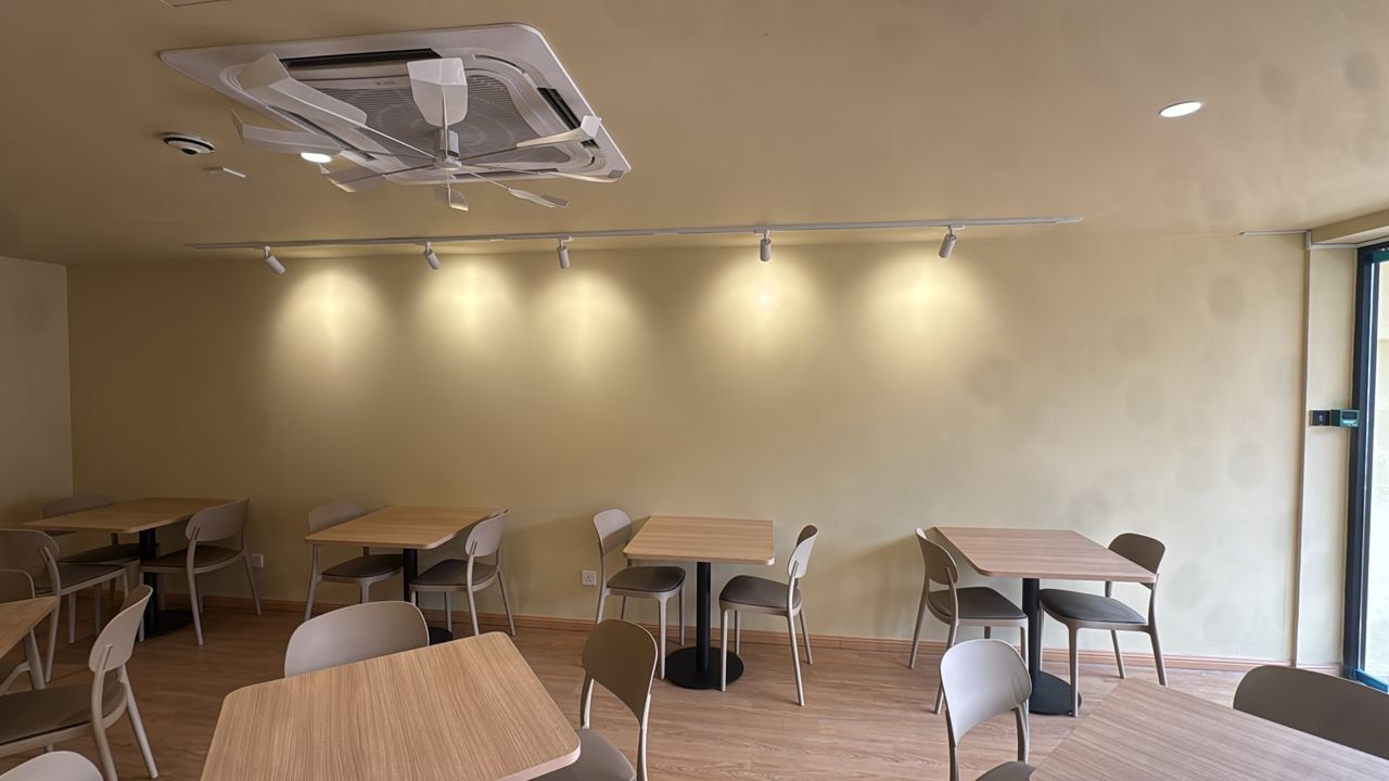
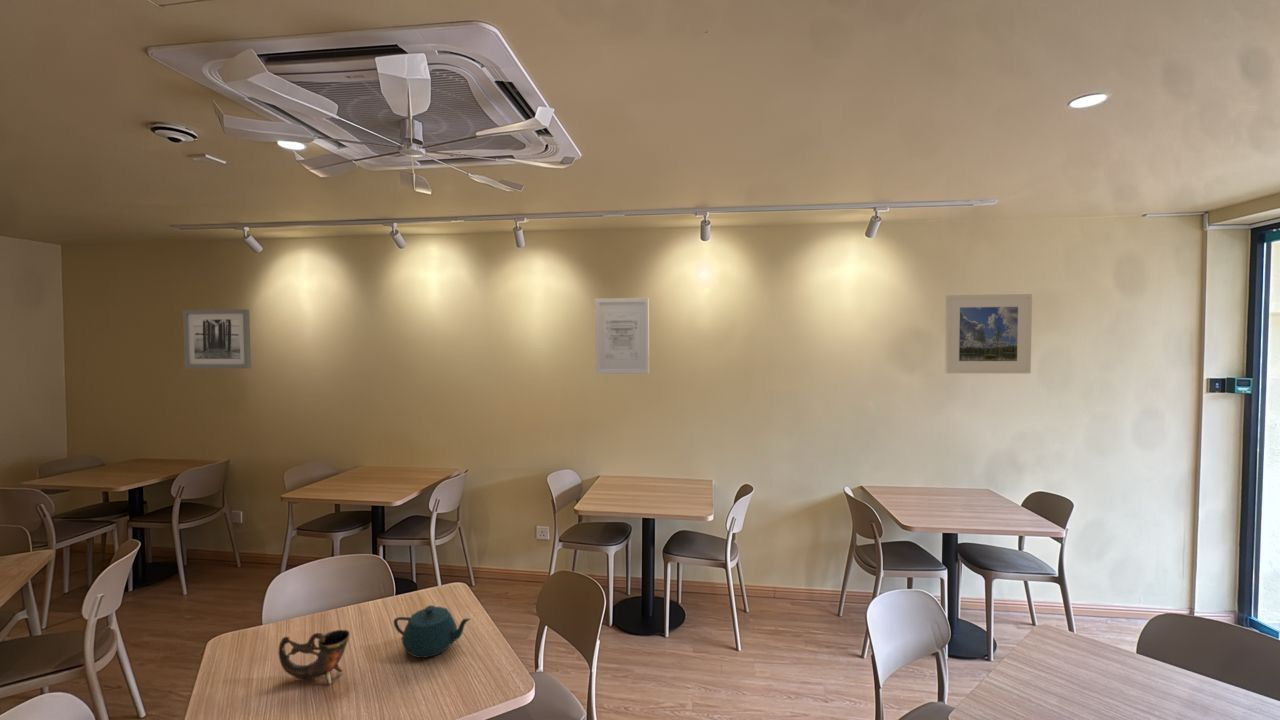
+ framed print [944,293,1033,374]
+ wall art [182,308,252,370]
+ wall art [594,297,650,375]
+ teapot [393,604,472,659]
+ cup [277,629,351,685]
